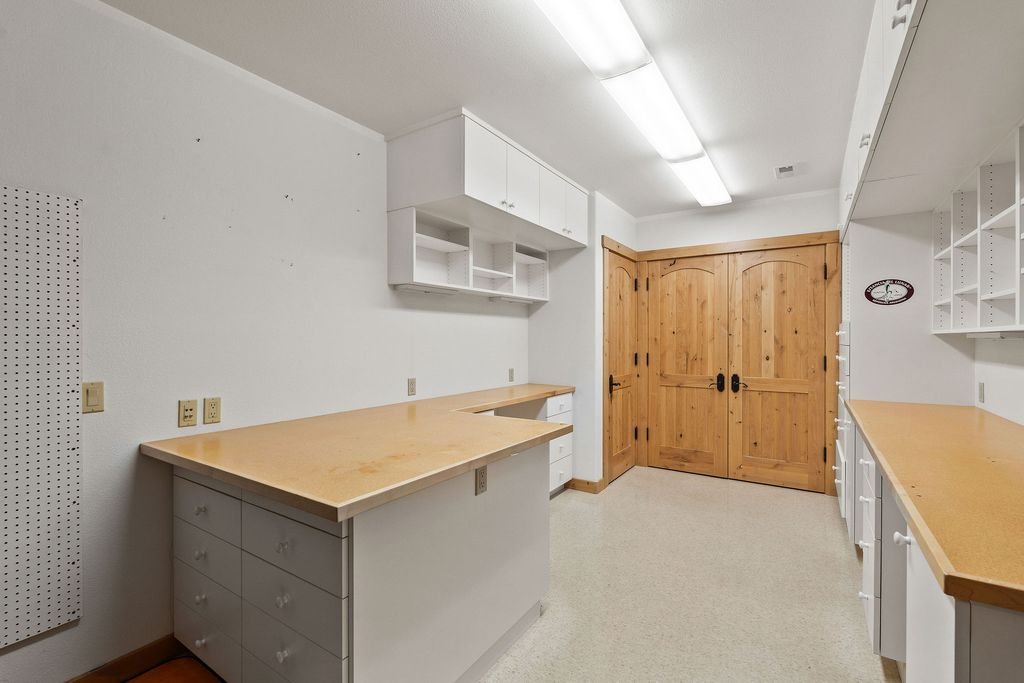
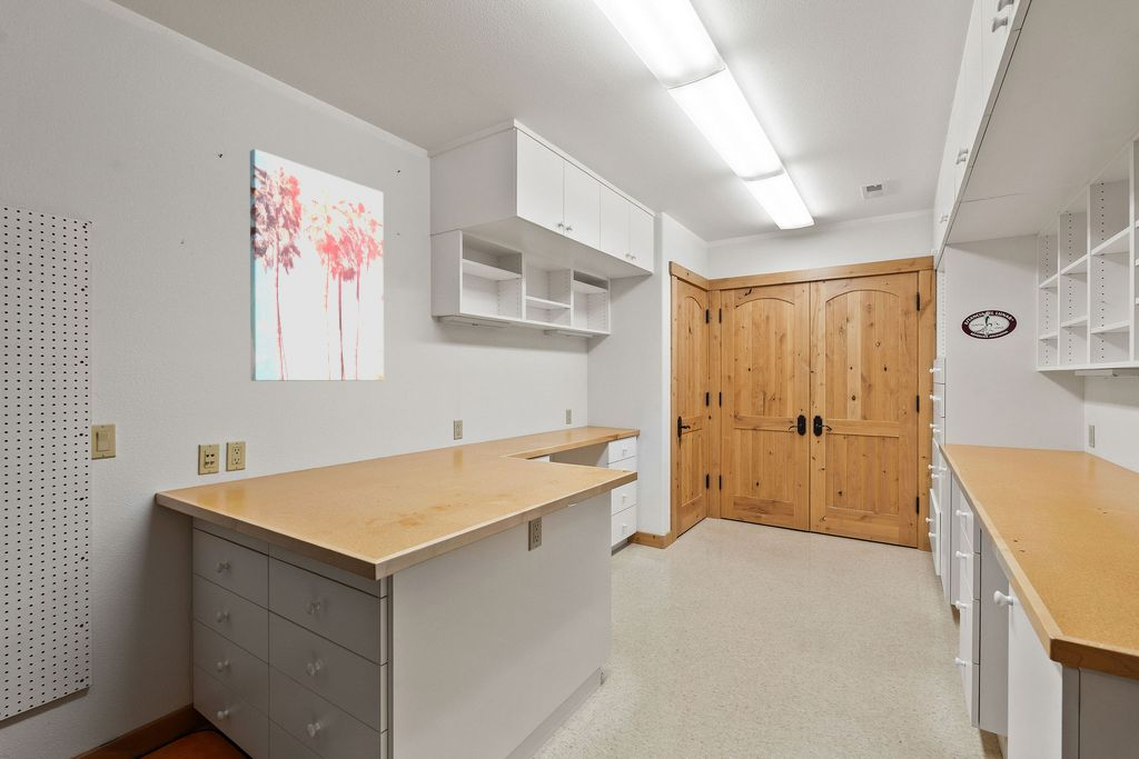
+ wall art [249,148,385,382]
